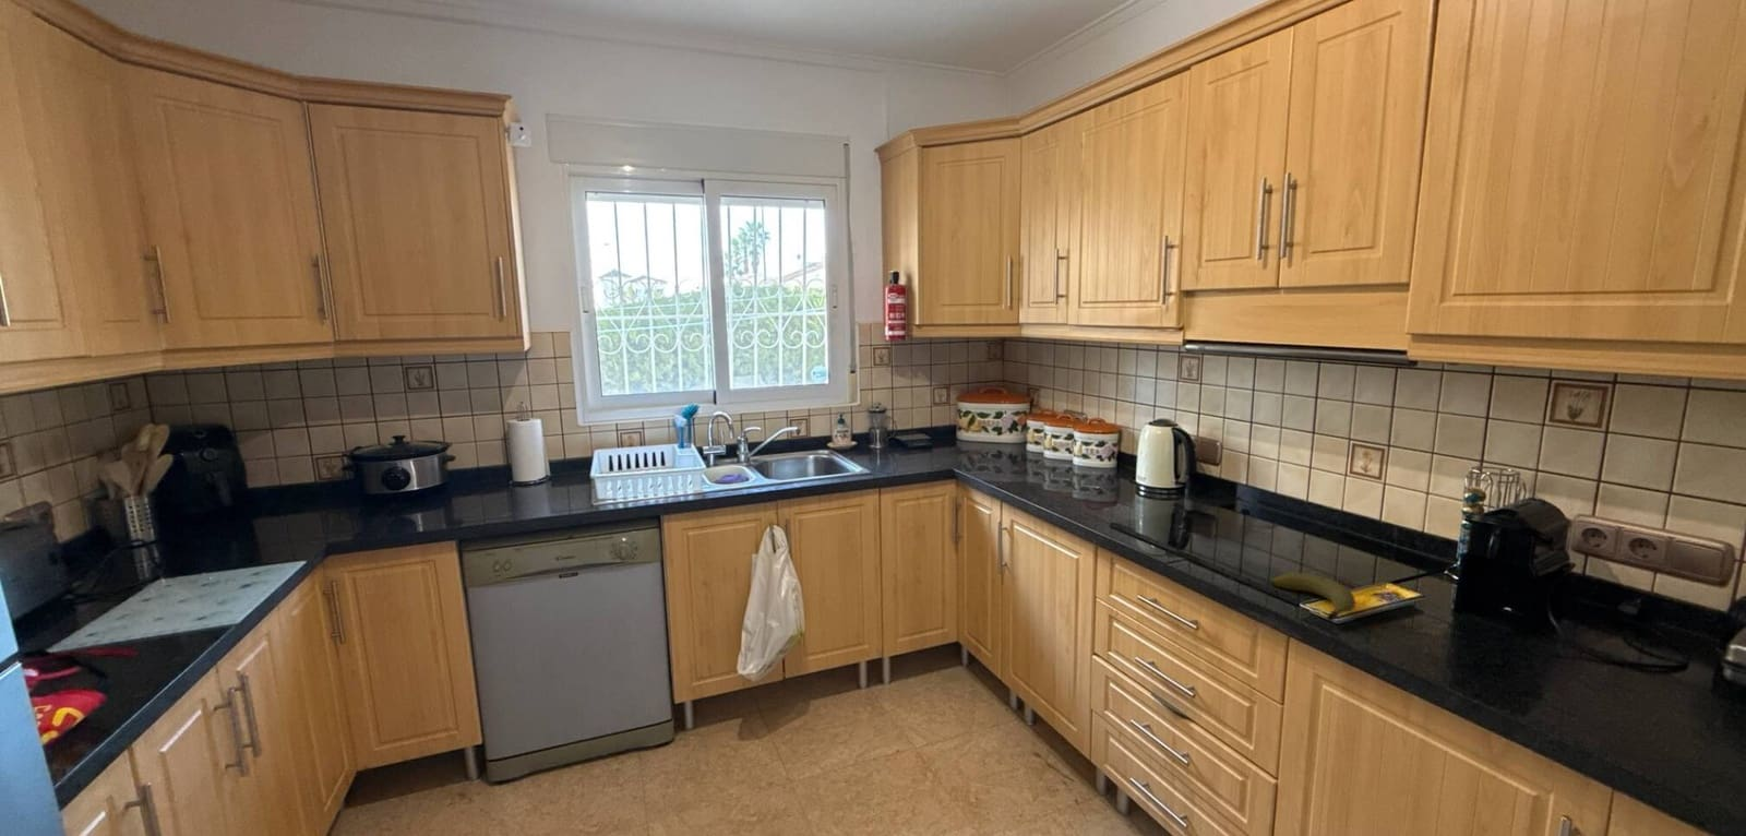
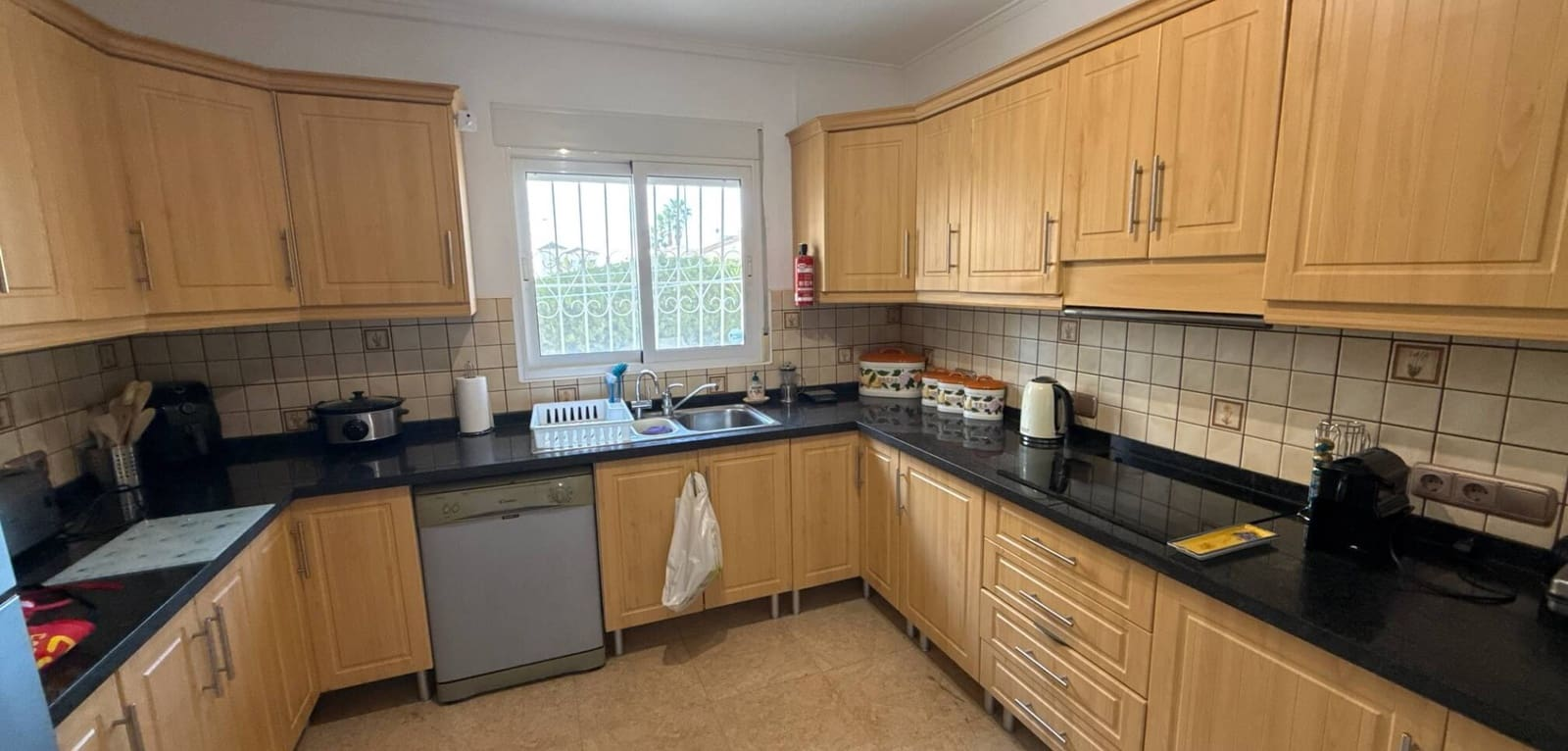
- fruit [1269,572,1356,622]
